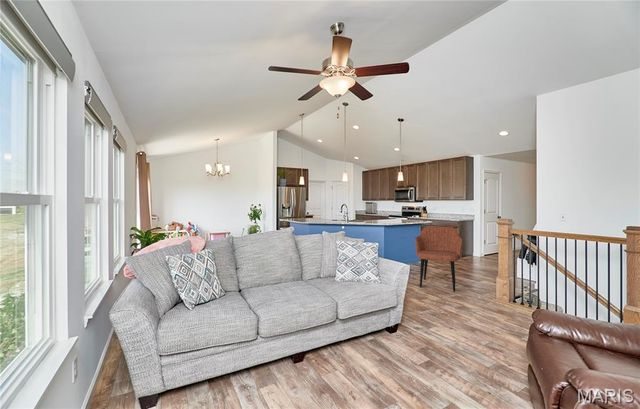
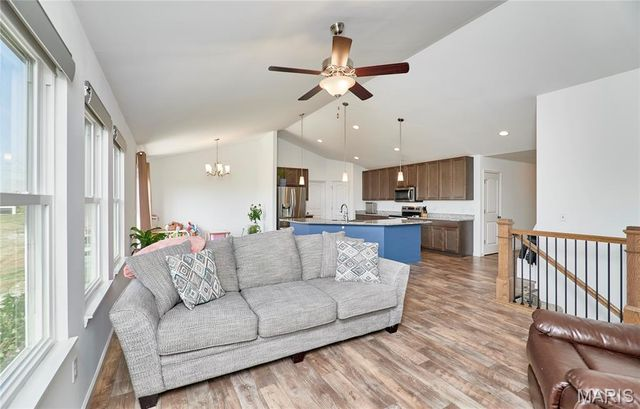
- armchair [414,225,463,293]
